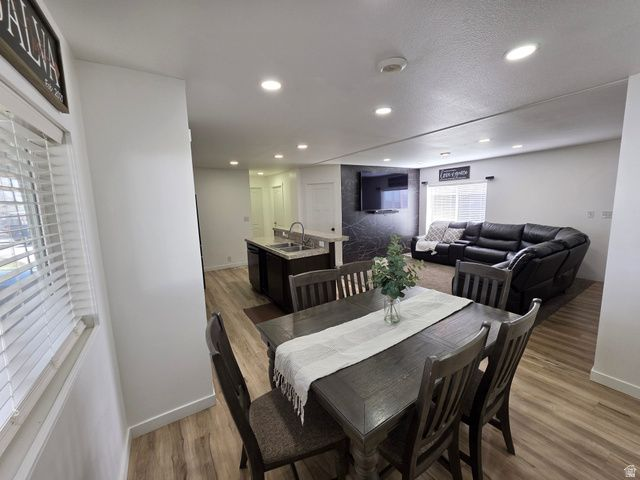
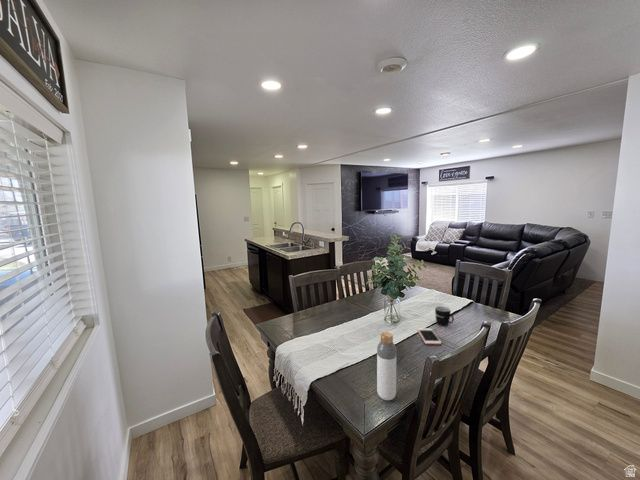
+ cell phone [416,327,442,345]
+ mug [434,305,455,327]
+ bottle [376,331,397,401]
